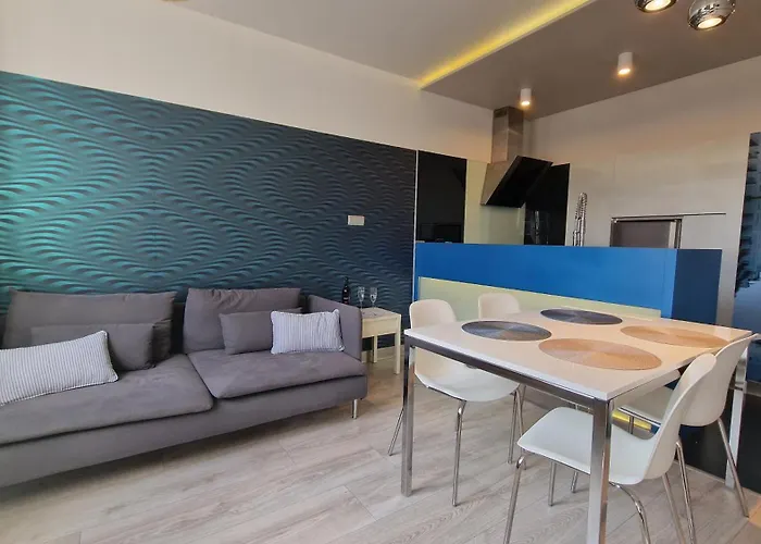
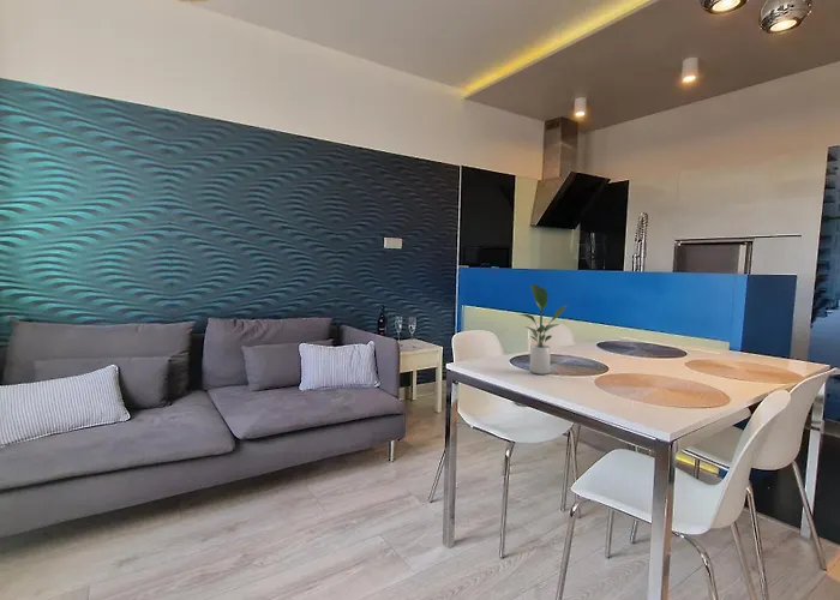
+ potted plant [518,282,568,376]
